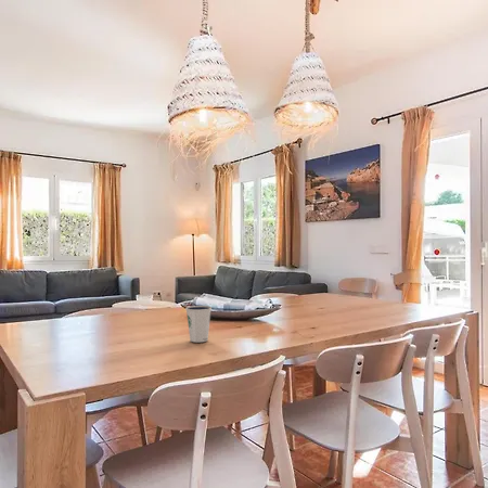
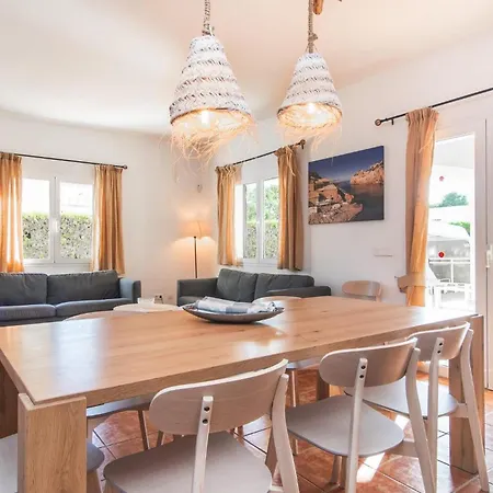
- dixie cup [184,305,213,344]
